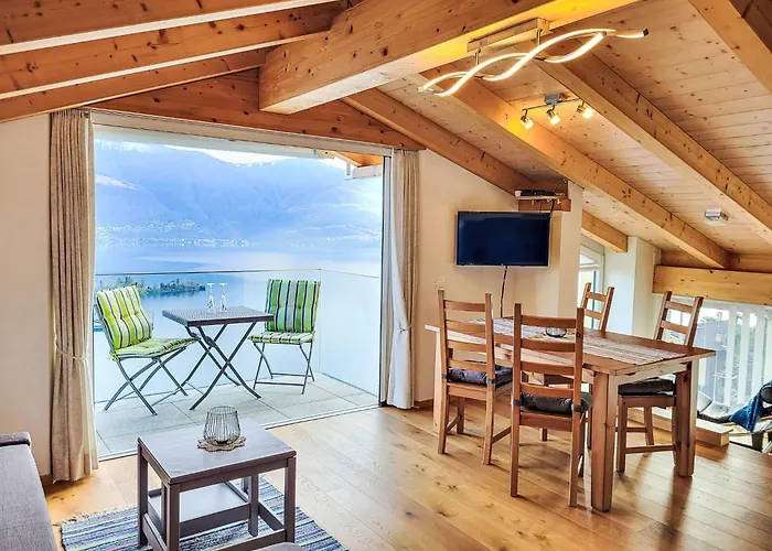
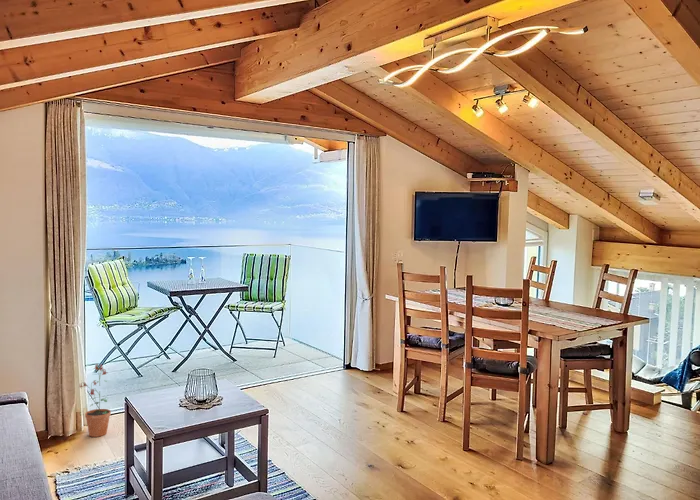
+ potted plant [79,363,112,438]
